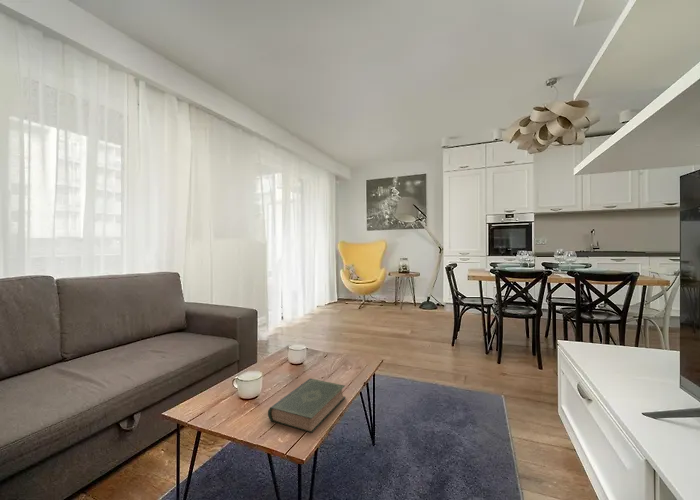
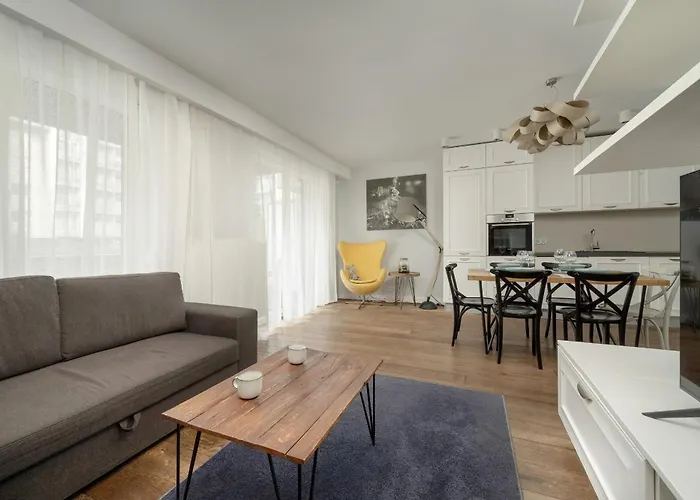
- book [267,378,346,434]
